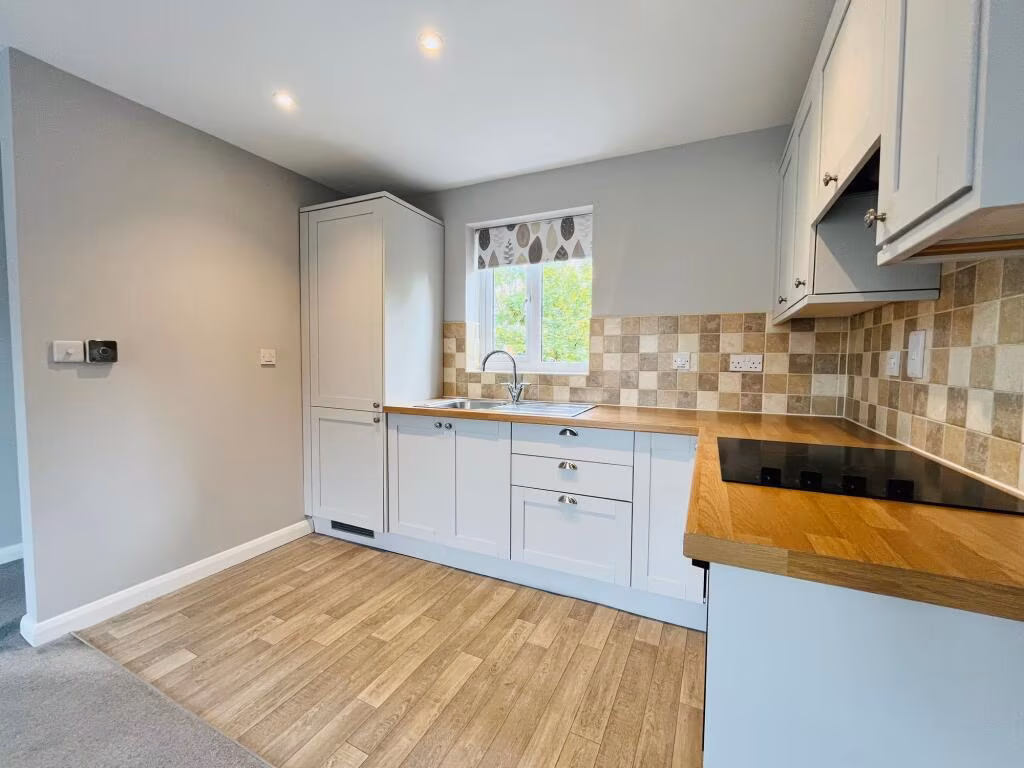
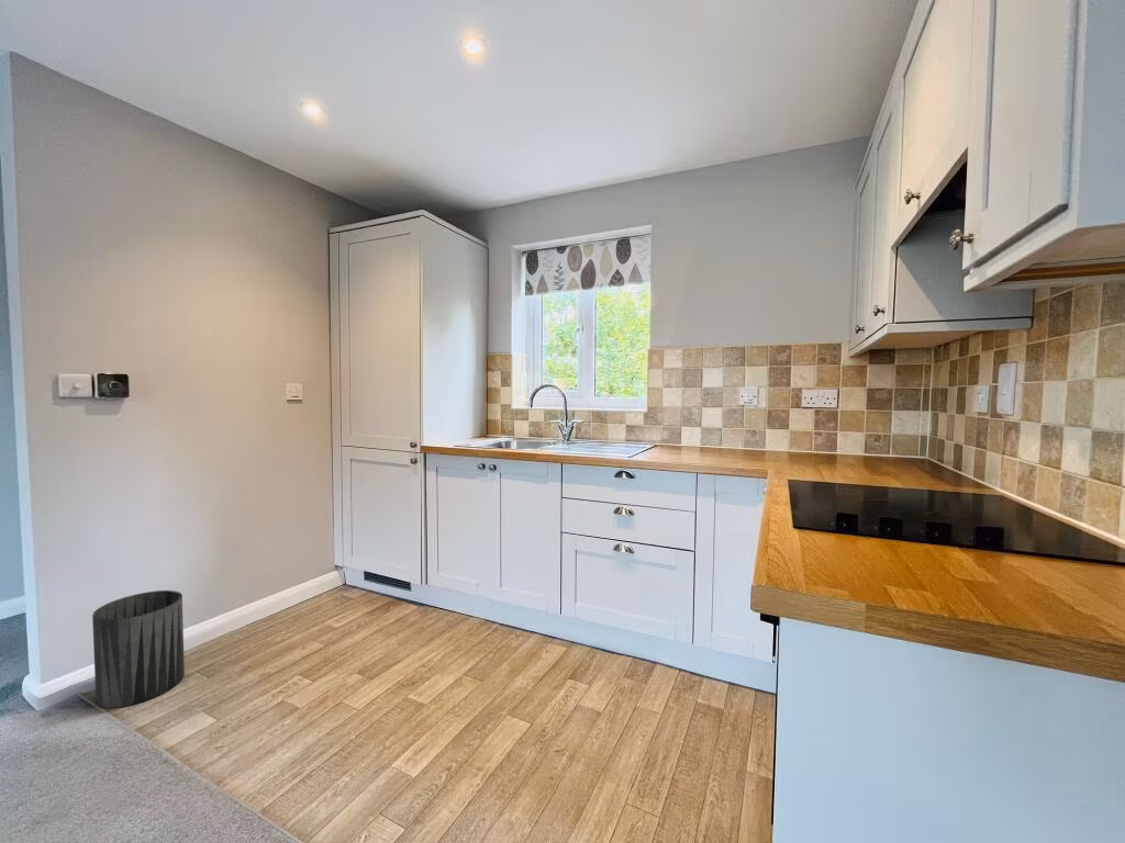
+ trash can [91,589,186,709]
